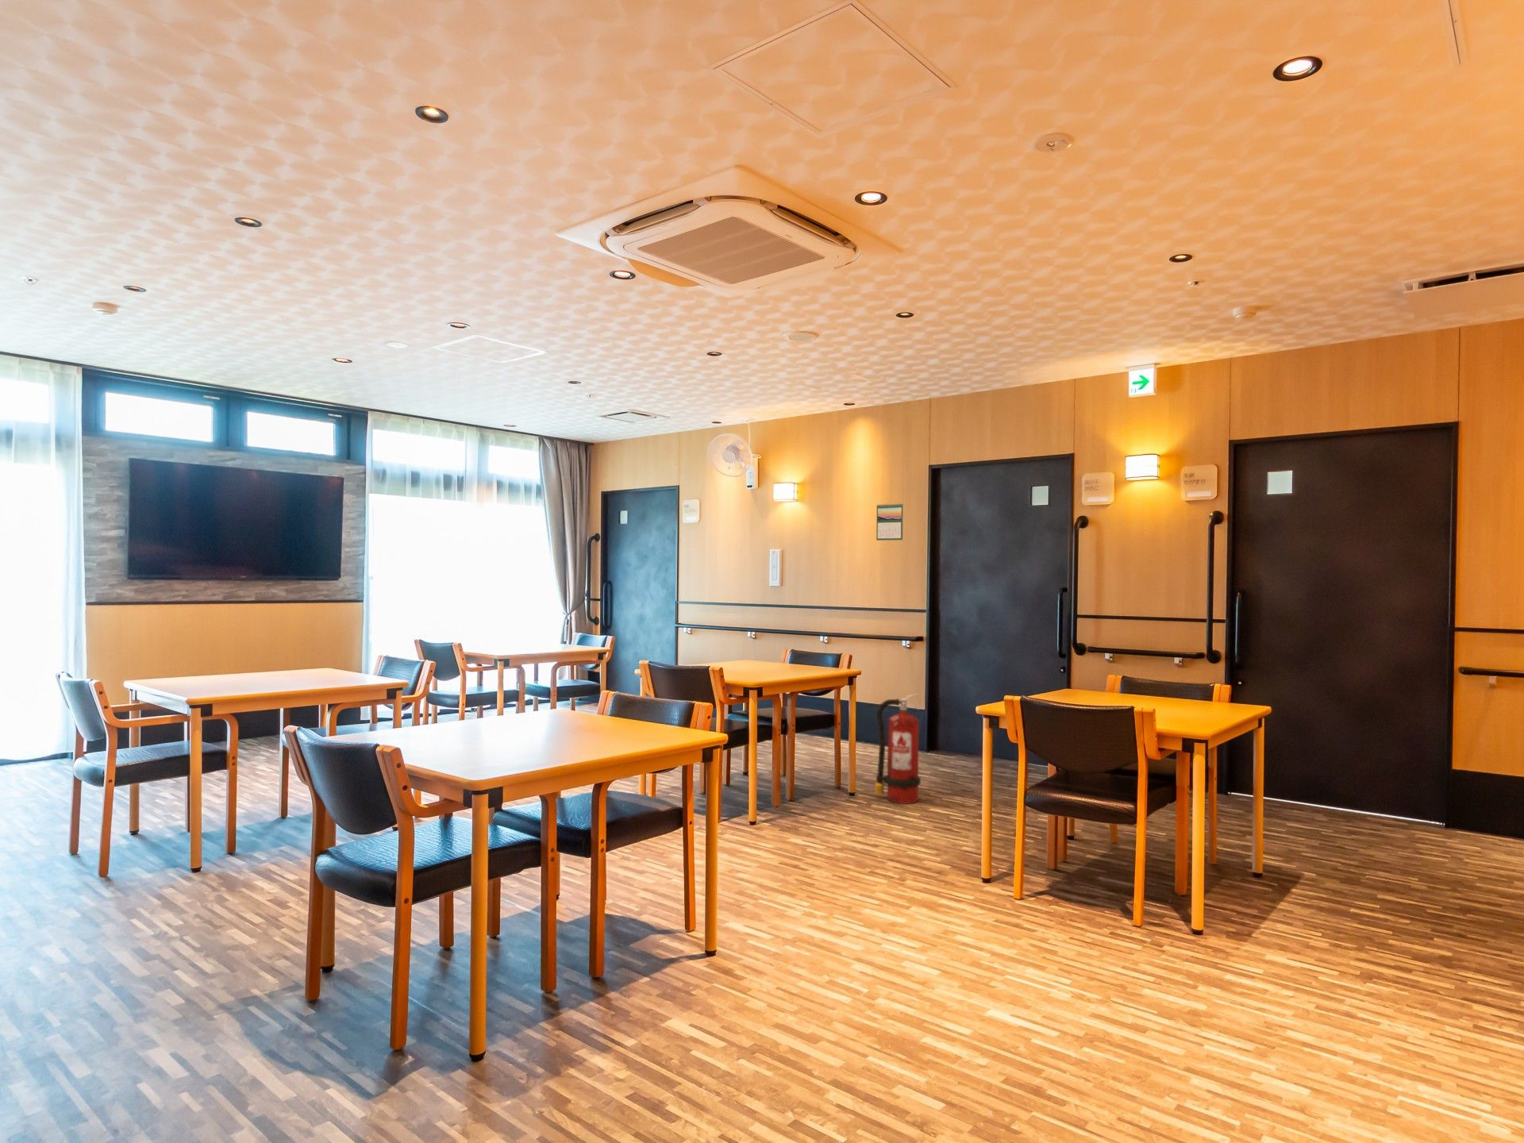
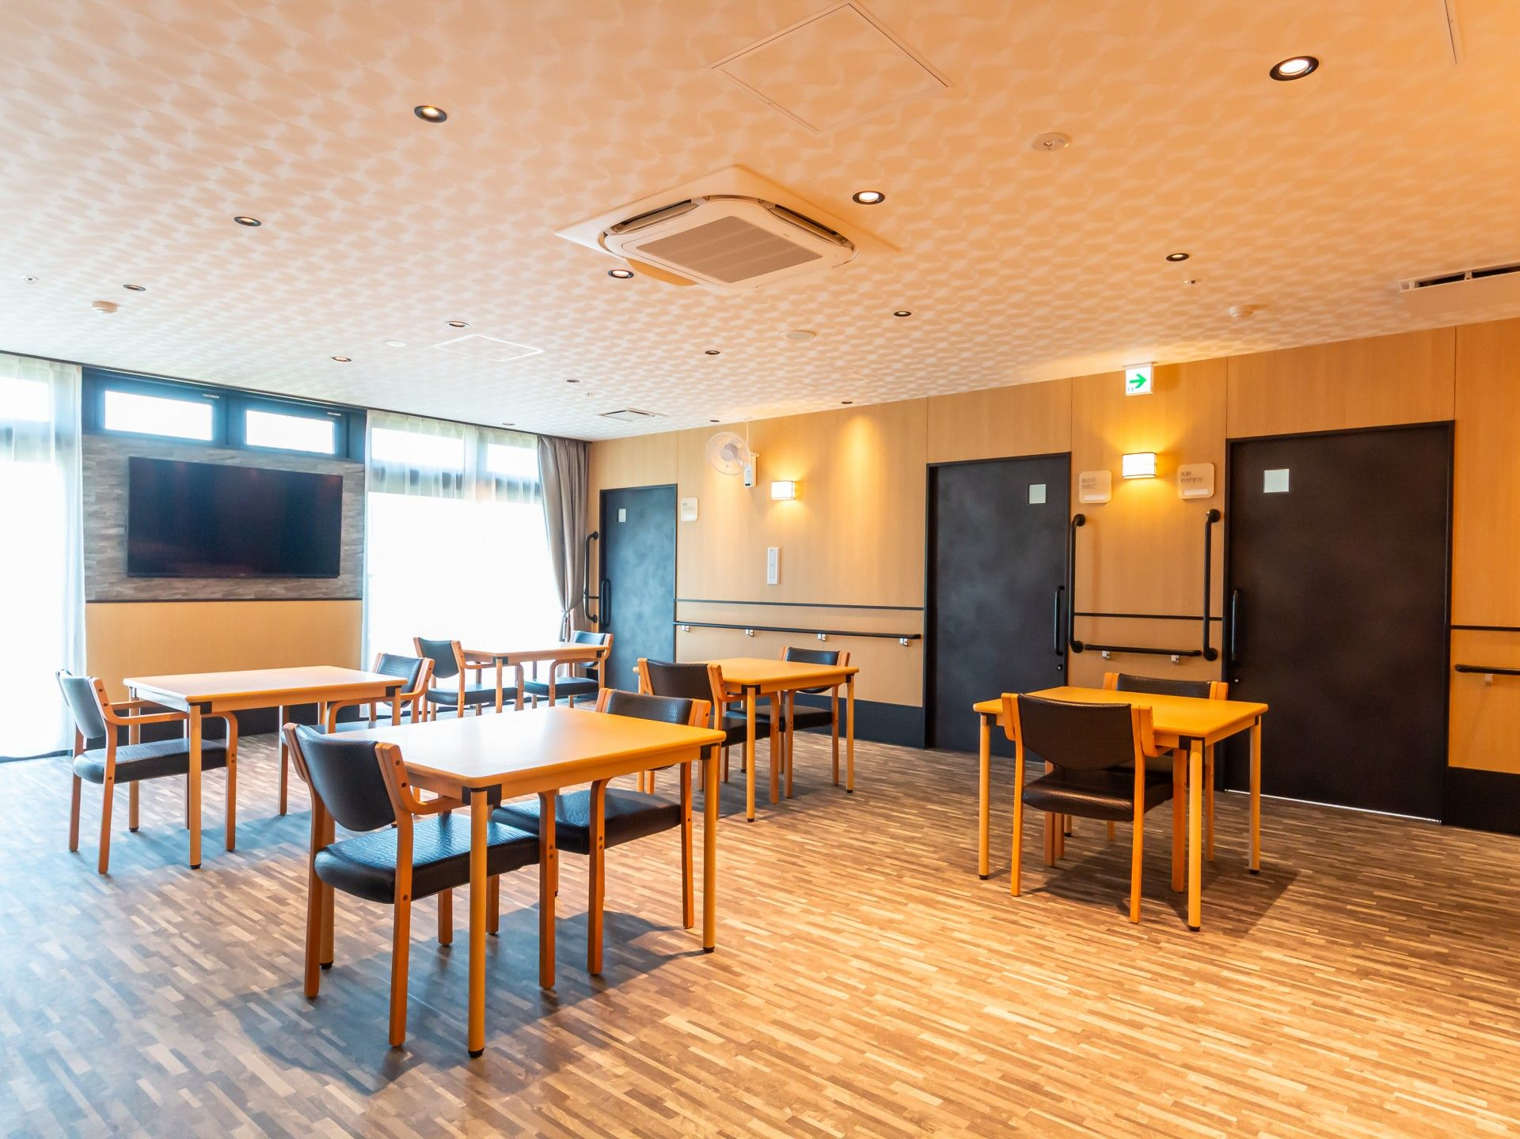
- calendar [876,502,904,541]
- fire extinguisher [874,693,922,804]
